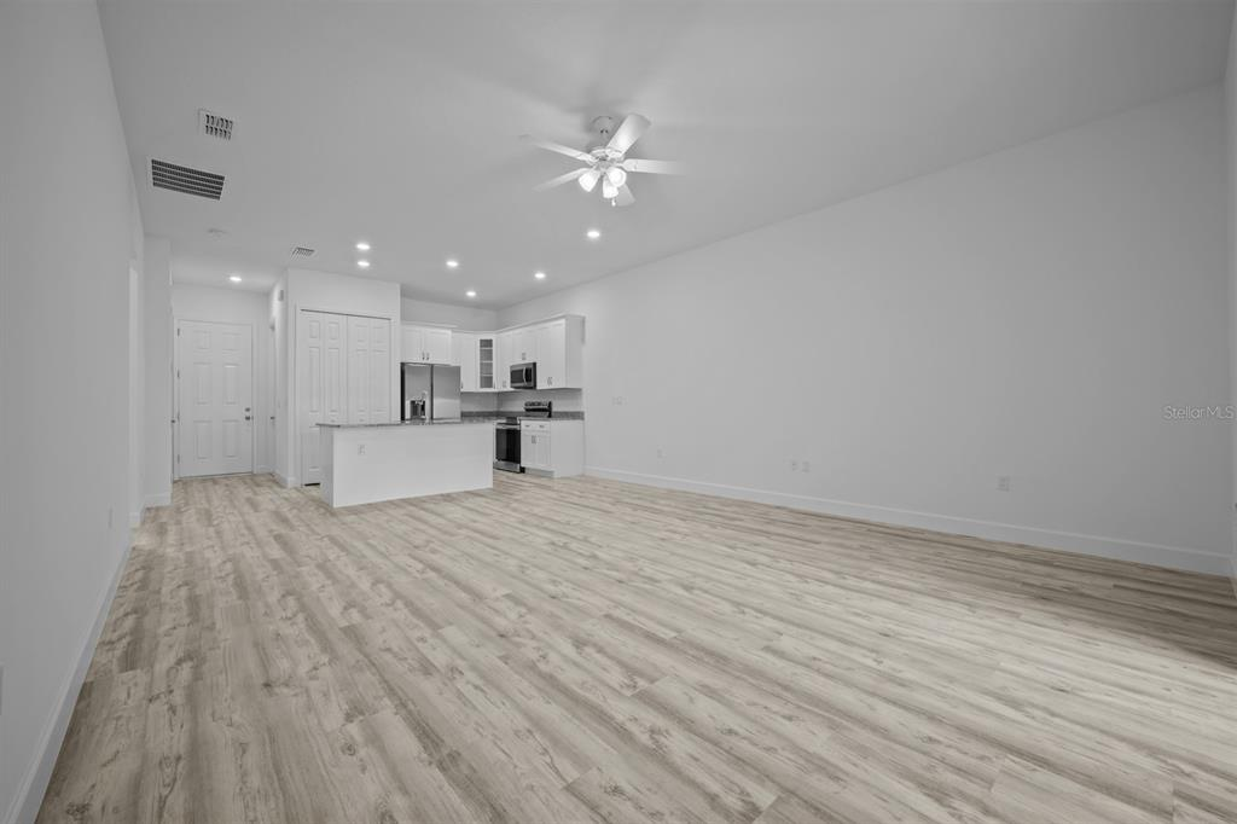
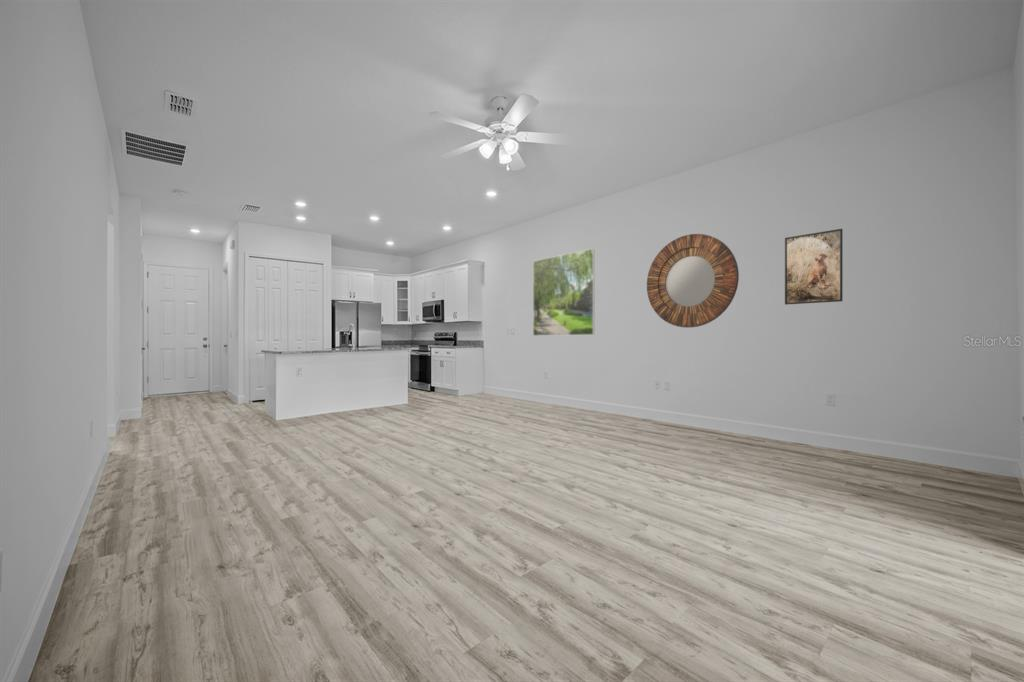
+ home mirror [646,233,740,329]
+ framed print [532,248,595,337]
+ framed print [784,228,844,305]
